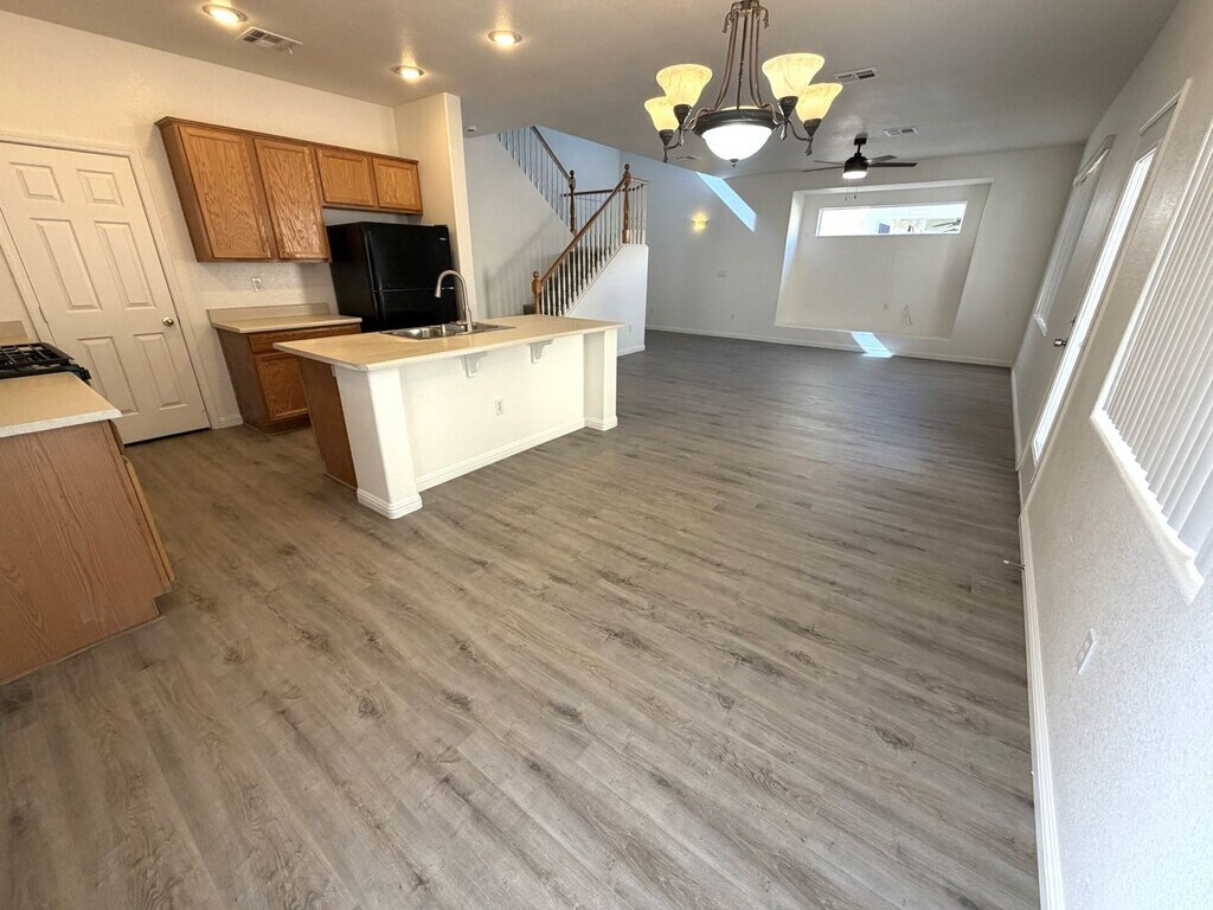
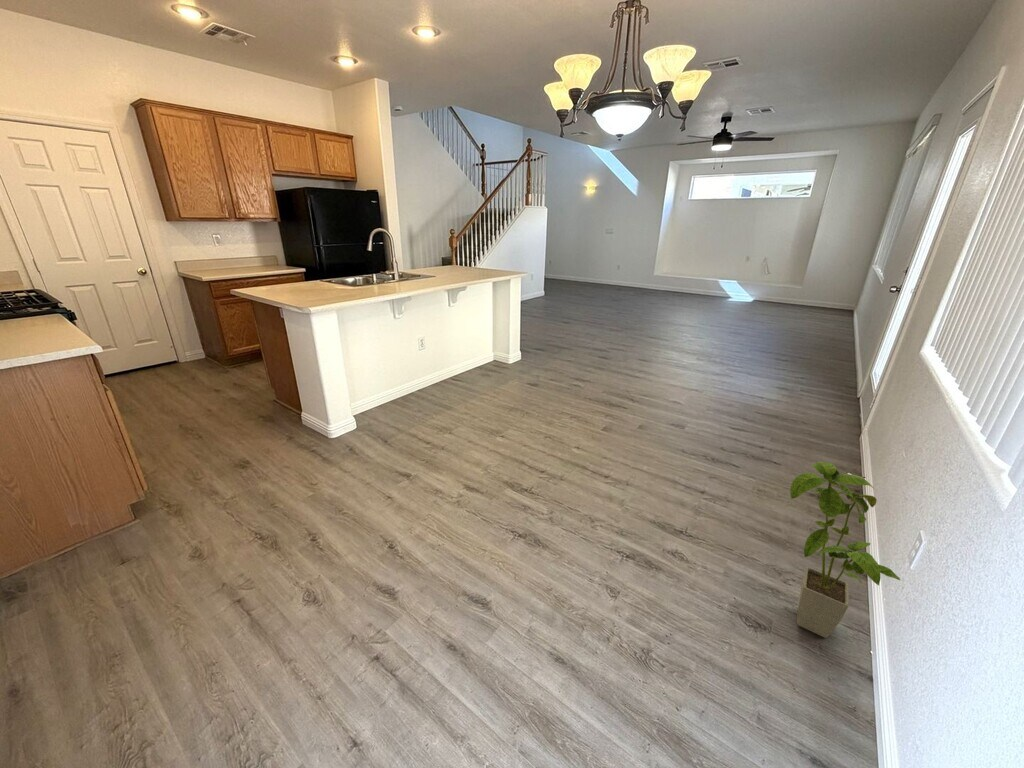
+ house plant [789,461,901,639]
